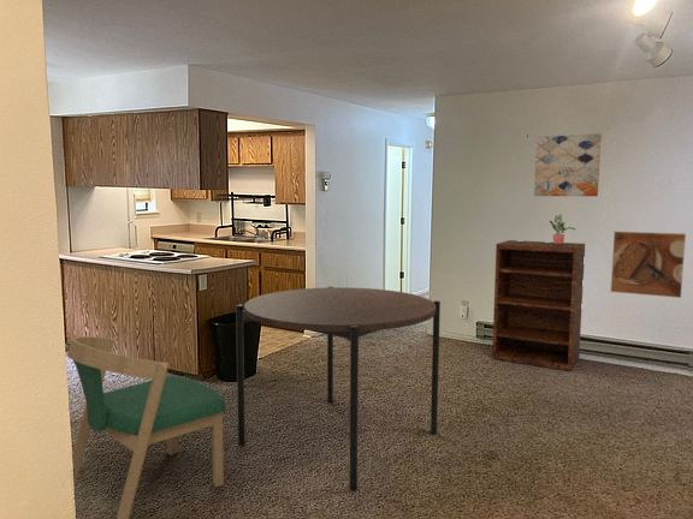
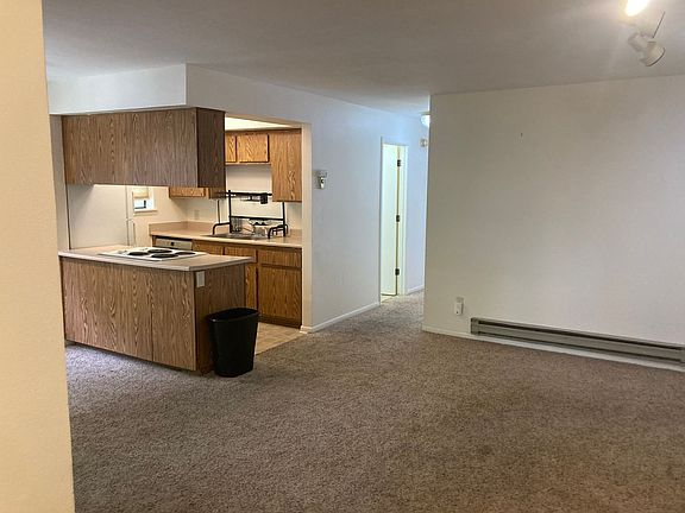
- potted plant [549,214,576,245]
- dining chair [66,335,227,519]
- shelving unit [491,239,586,371]
- wall art [533,132,603,197]
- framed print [609,229,687,299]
- dining table [235,286,442,491]
